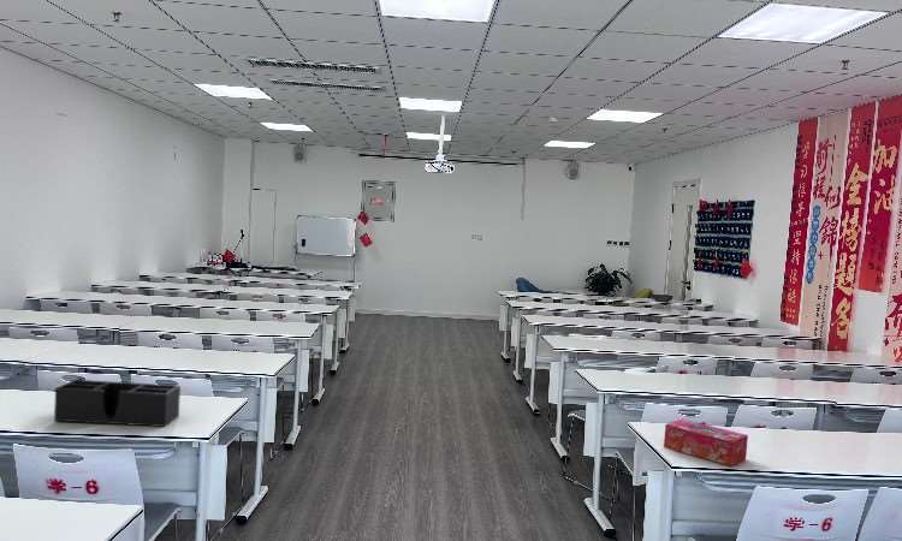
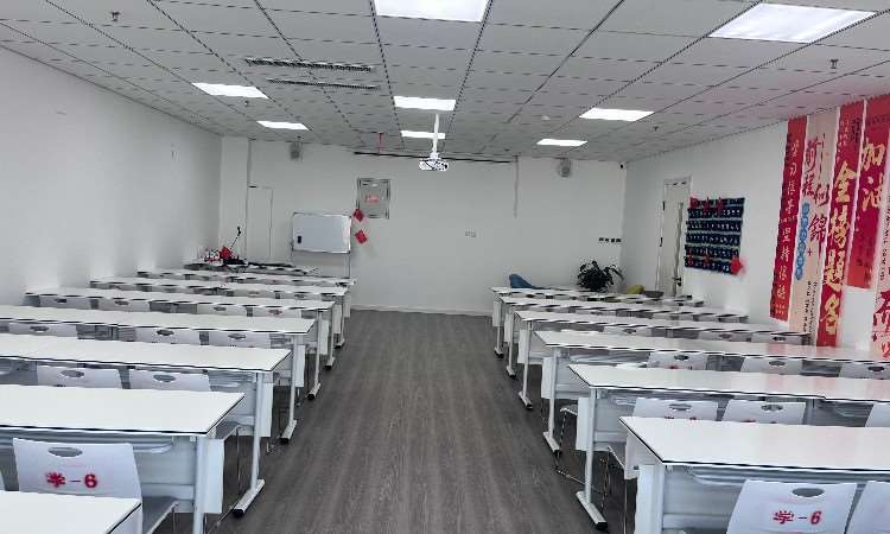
- tissue box [663,418,749,468]
- desk organizer [53,379,182,428]
